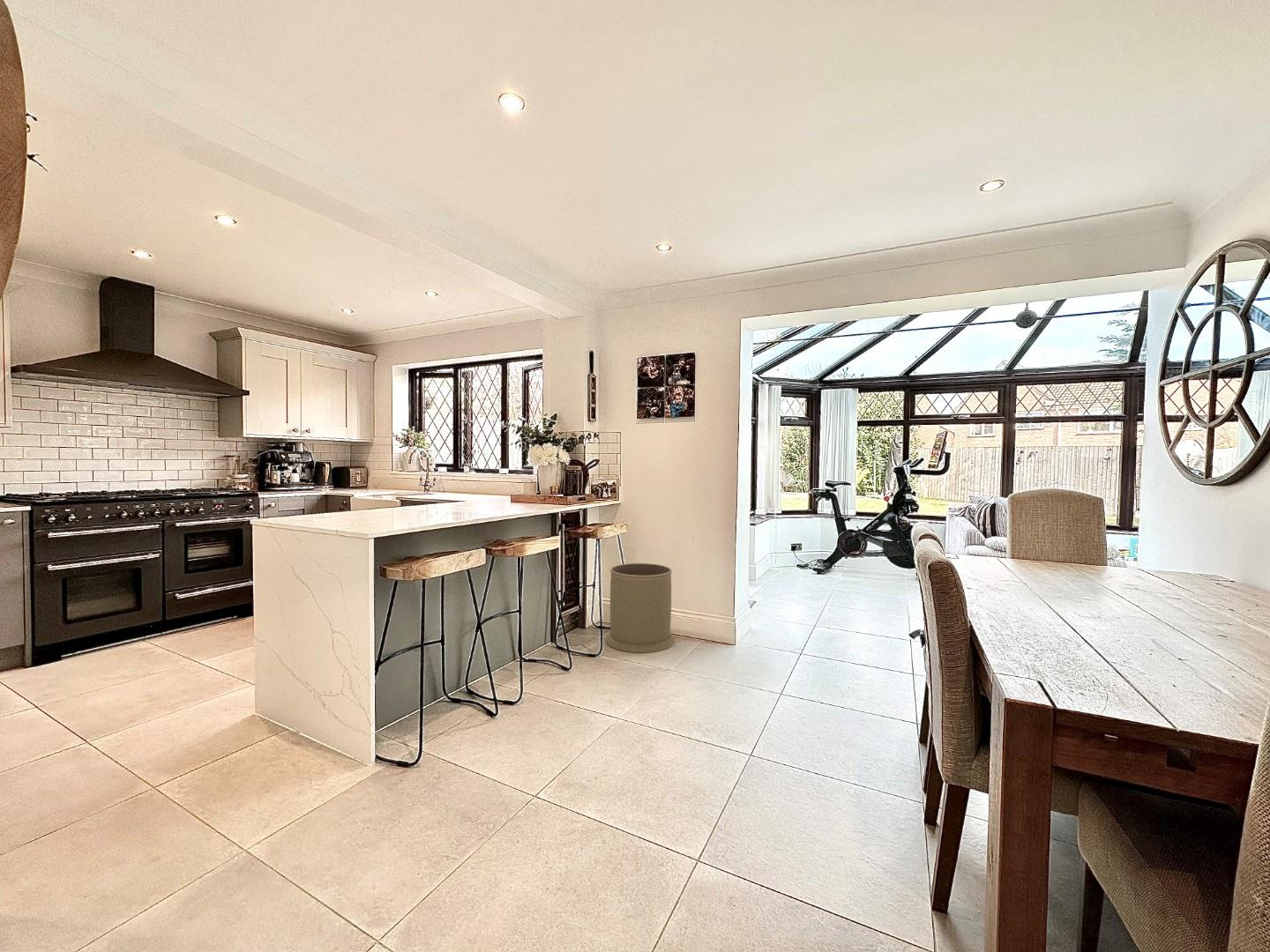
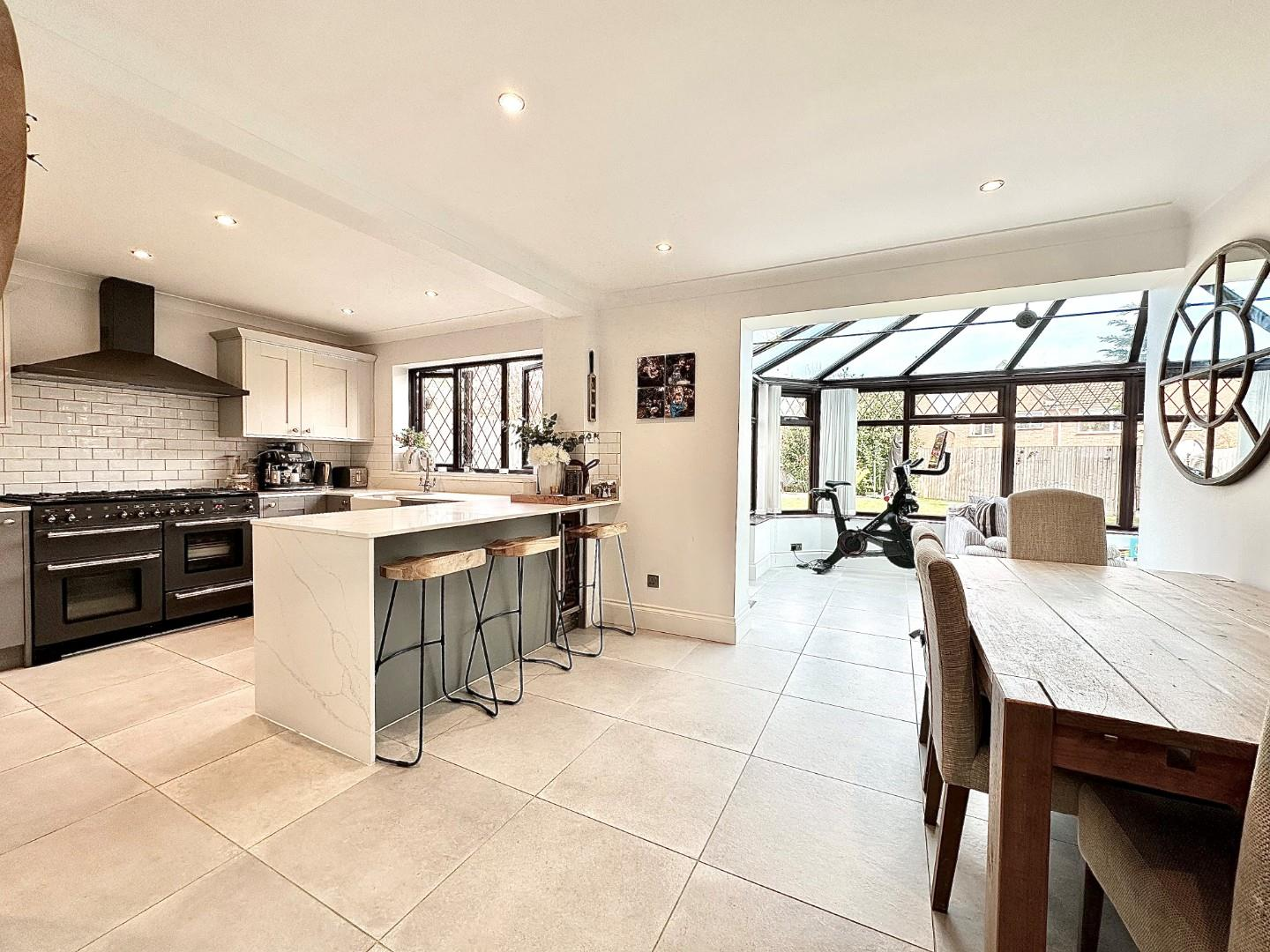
- trash can [605,562,676,653]
